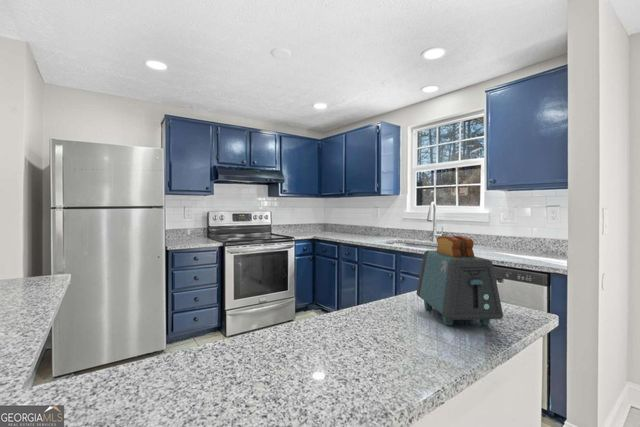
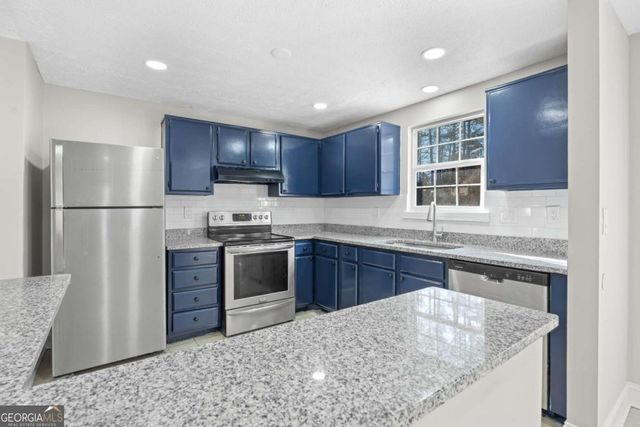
- toaster [416,235,504,326]
